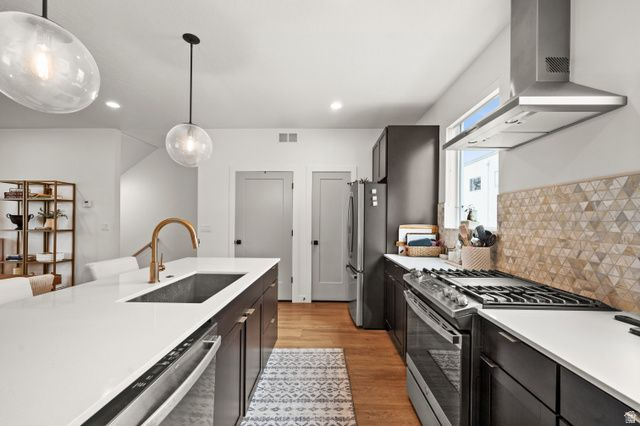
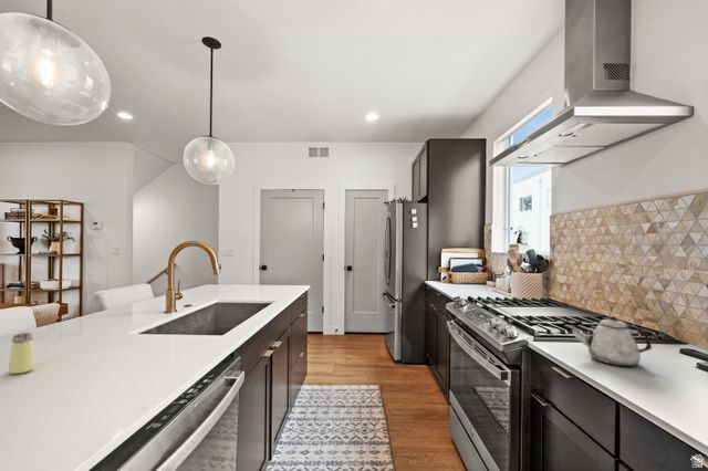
+ teapot [568,315,653,367]
+ saltshaker [7,332,35,375]
